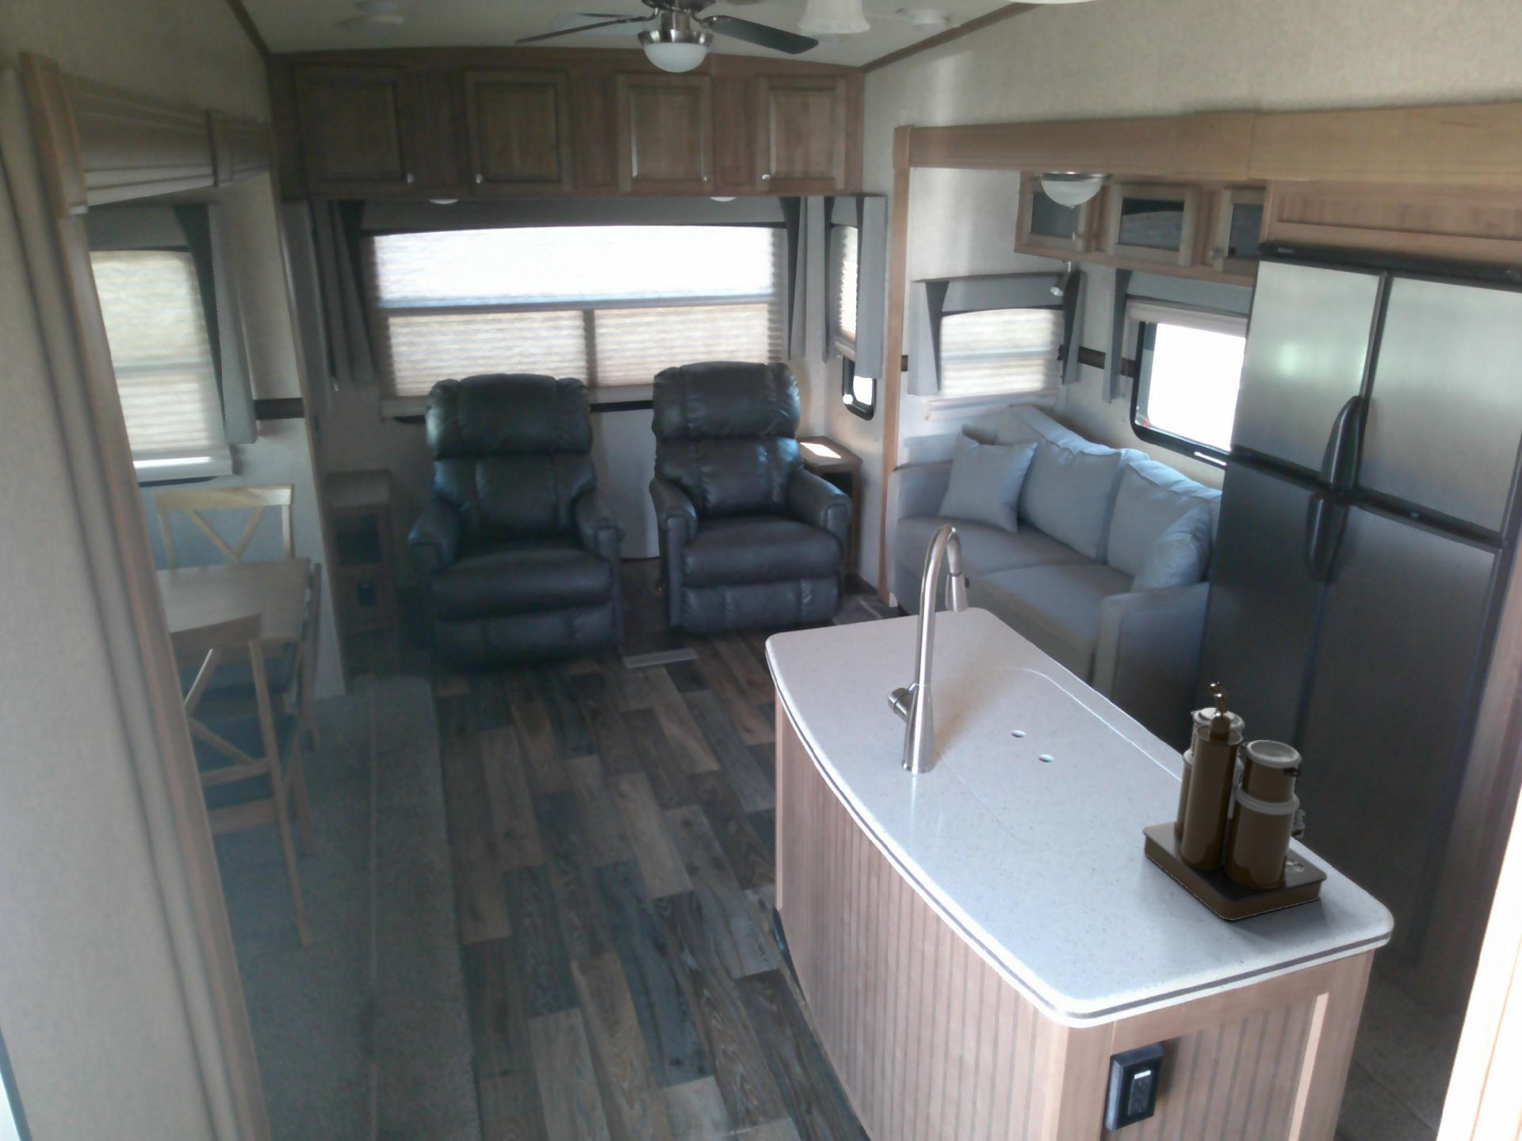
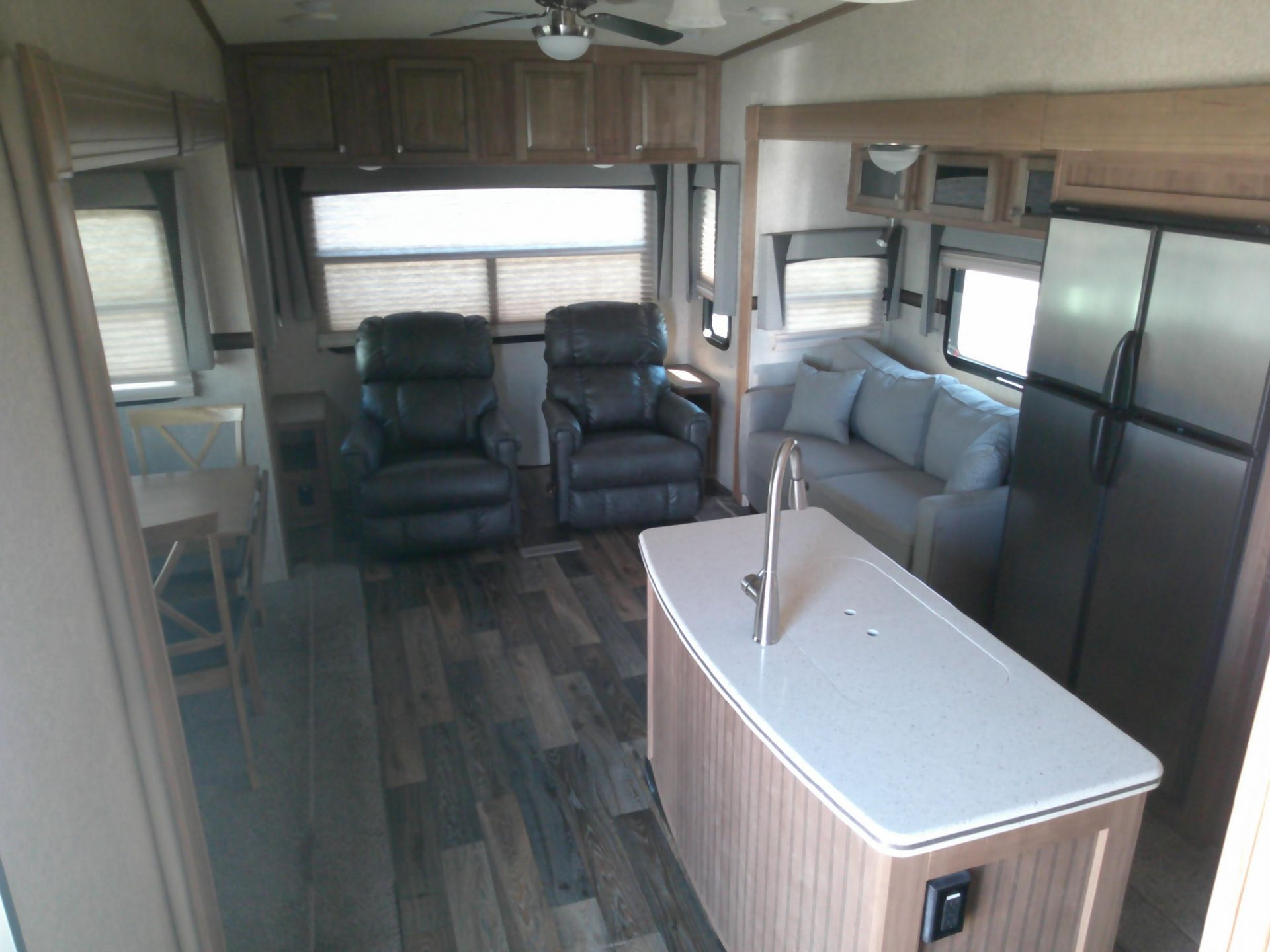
- coffee maker [1141,682,1329,922]
